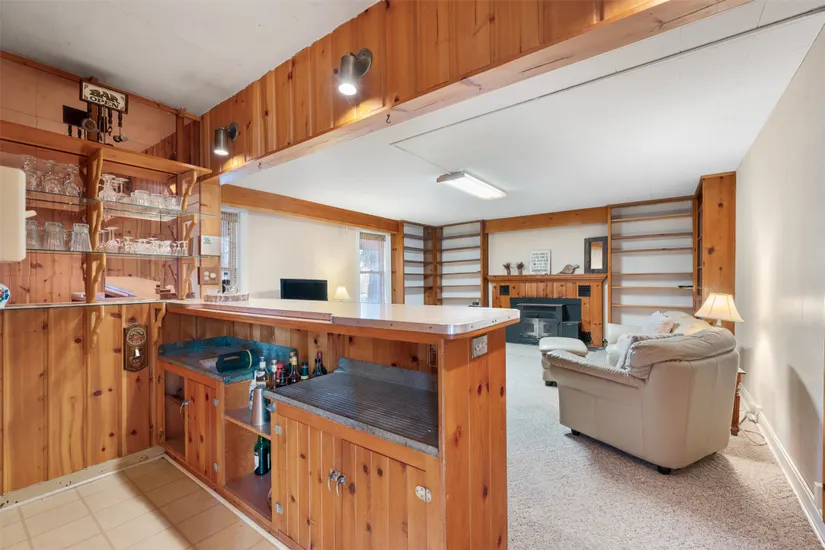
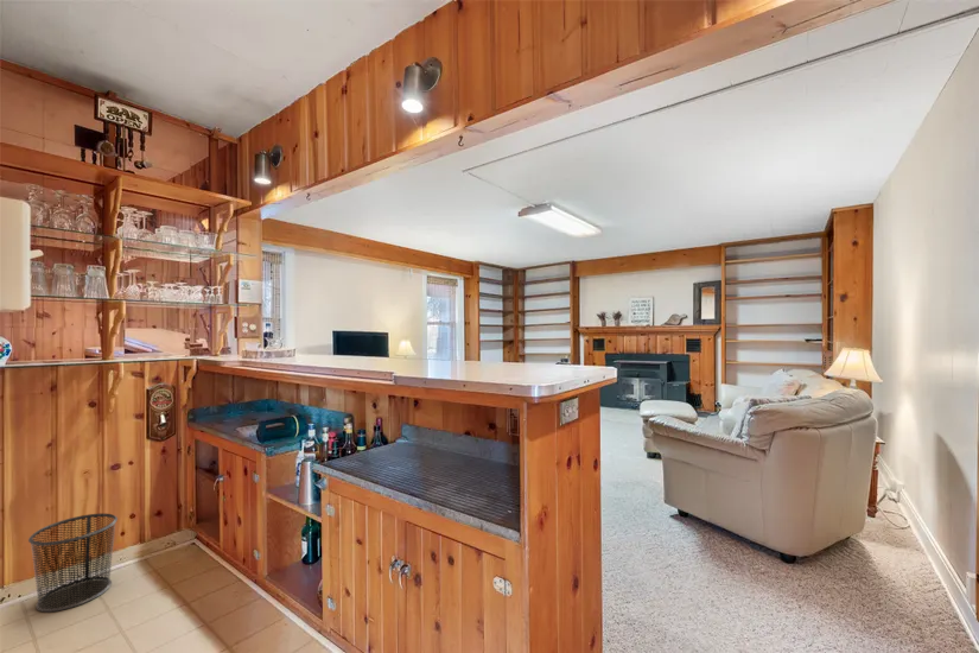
+ waste bin [27,512,119,613]
